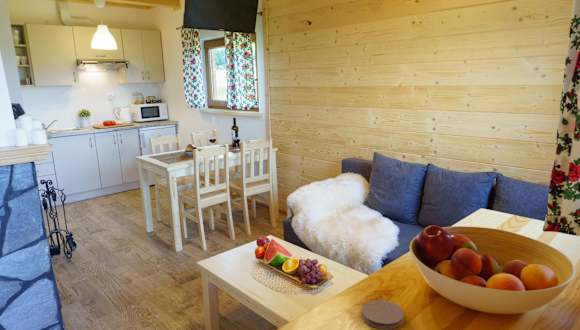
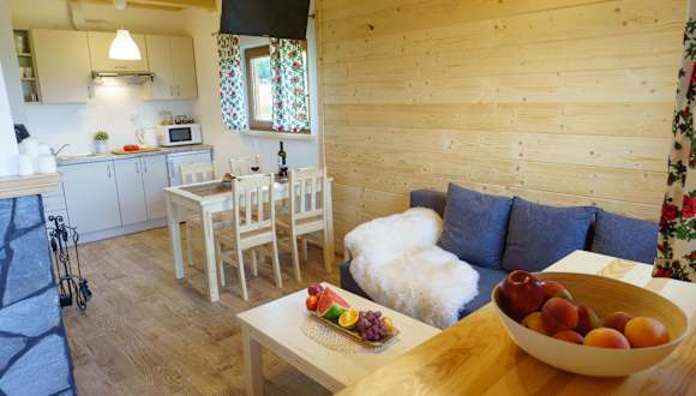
- coaster [361,299,405,330]
